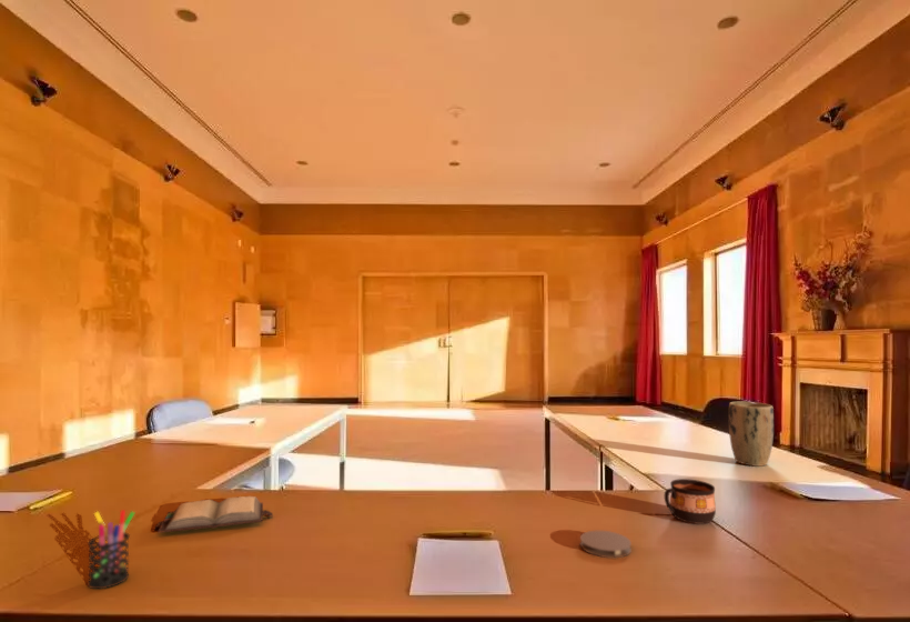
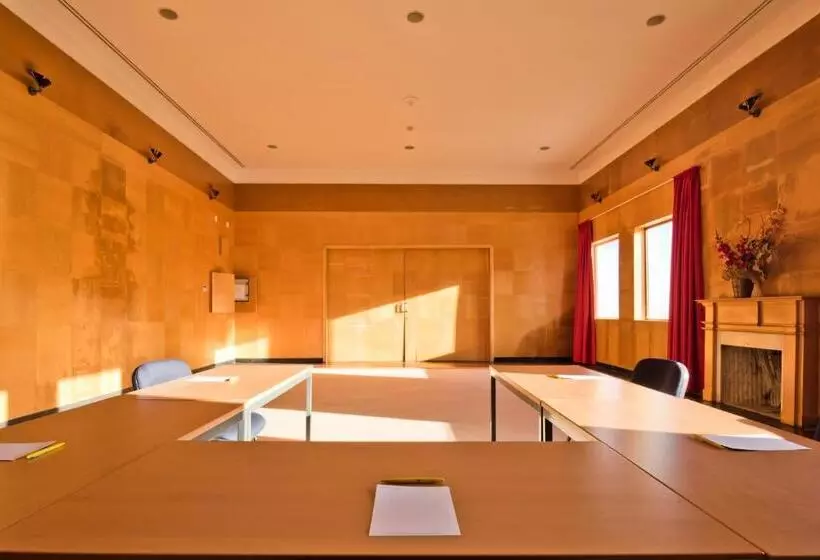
- pen holder [87,509,135,590]
- hardback book [153,495,274,534]
- plant pot [728,401,775,468]
- coaster [579,530,633,559]
- cup [664,478,717,525]
